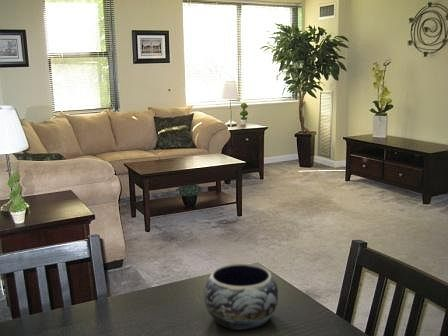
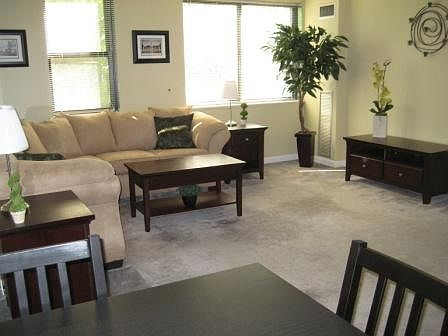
- decorative bowl [203,263,280,331]
